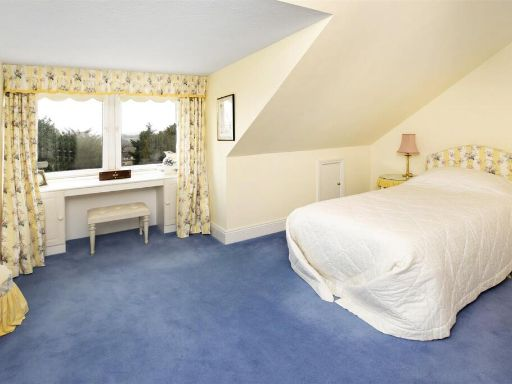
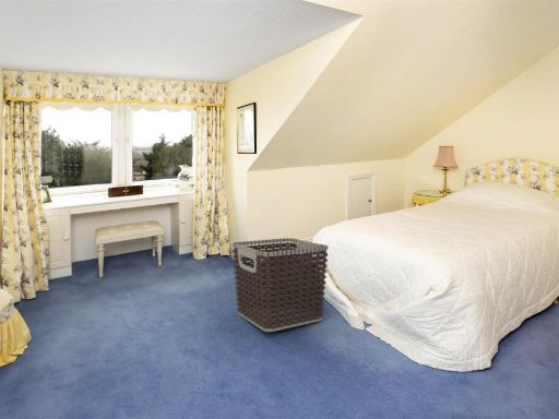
+ clothes hamper [231,237,330,333]
